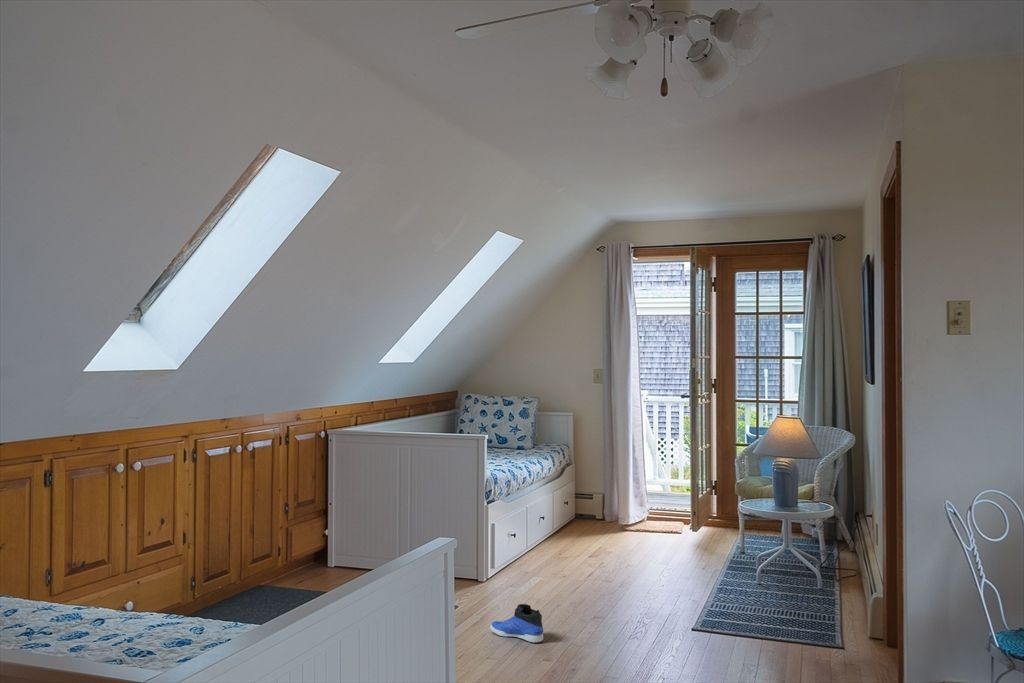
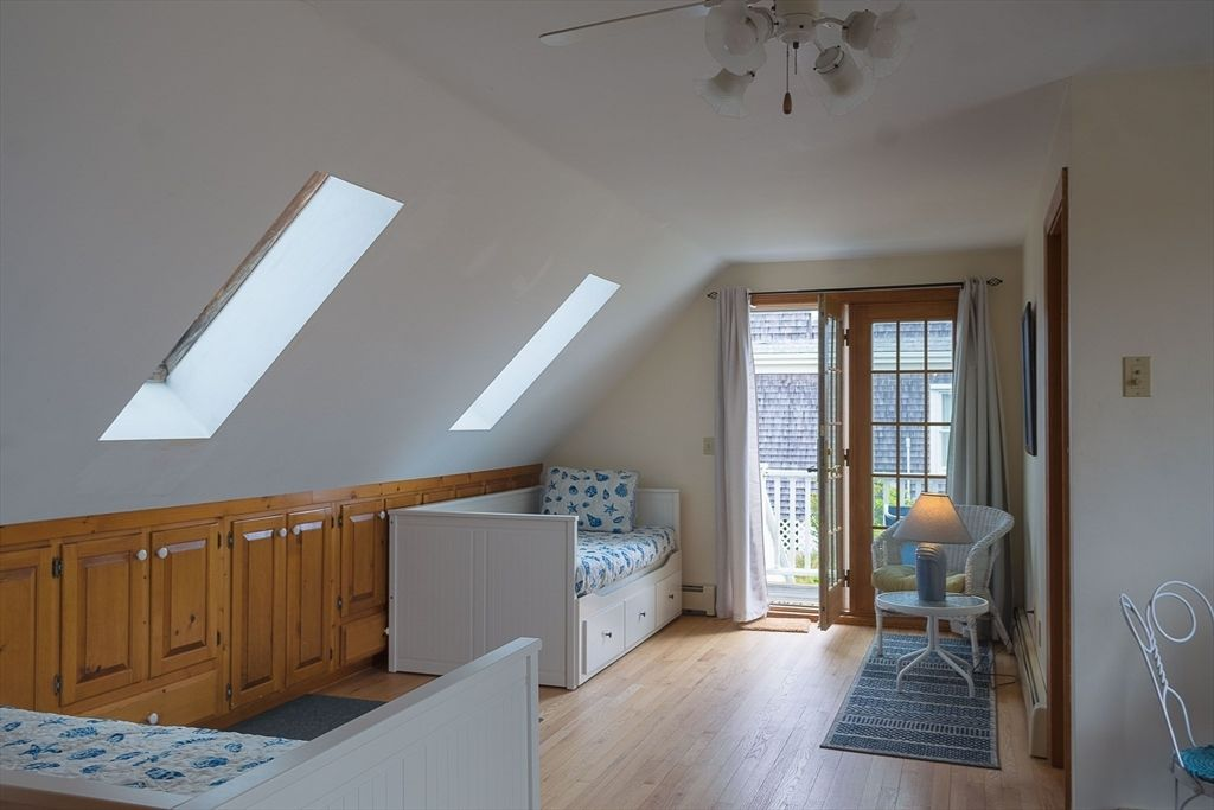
- sneaker [489,603,544,644]
